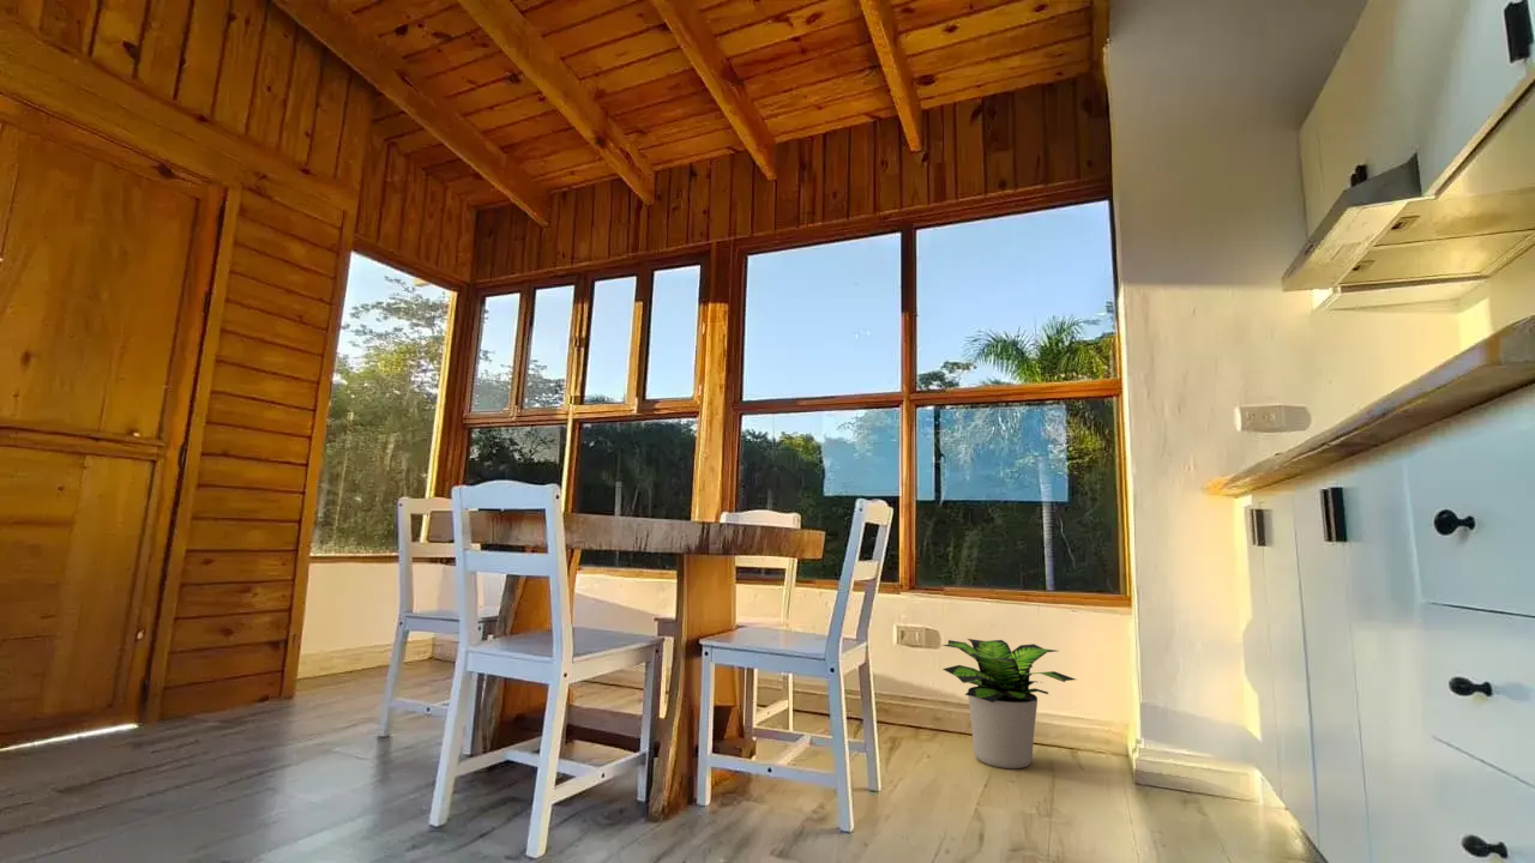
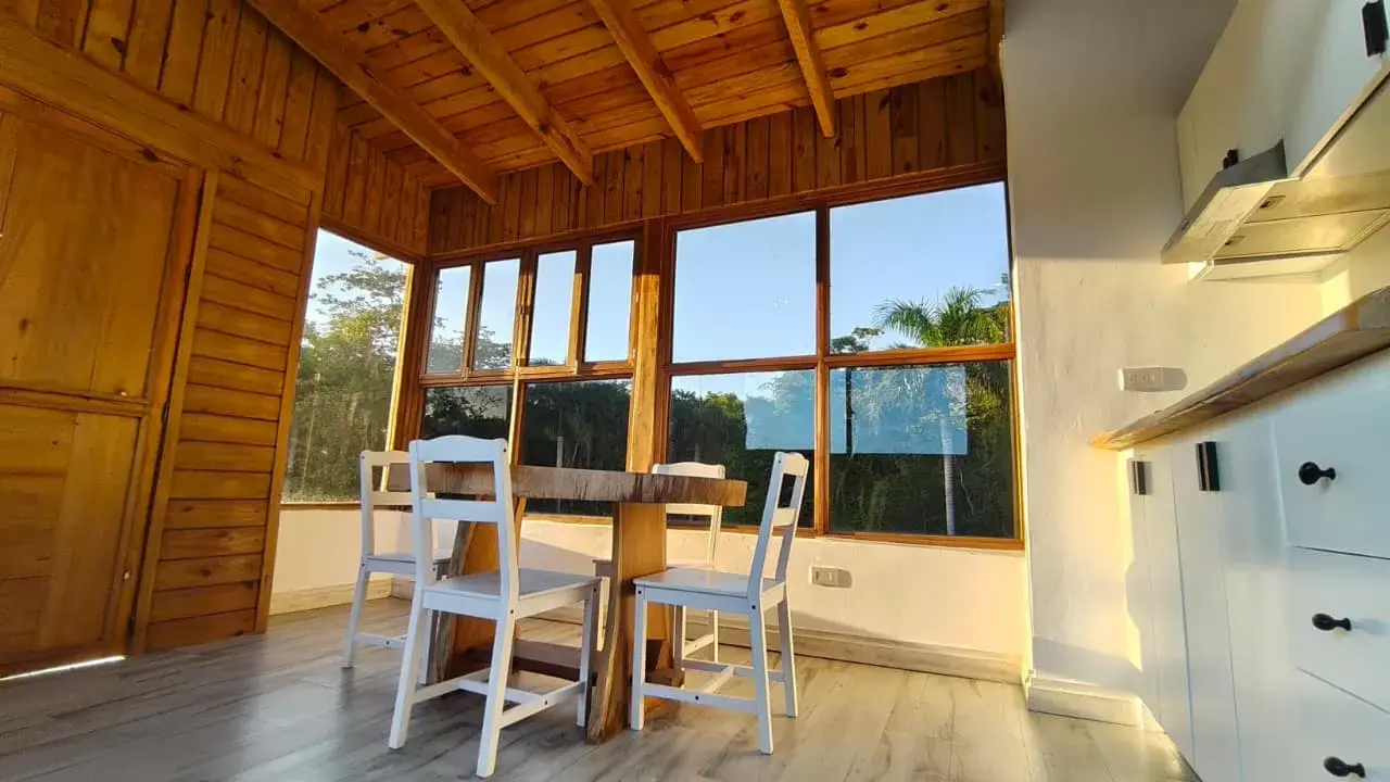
- potted plant [940,638,1077,770]
